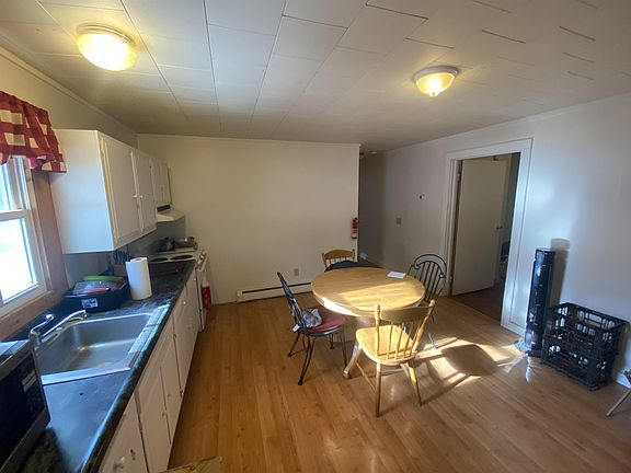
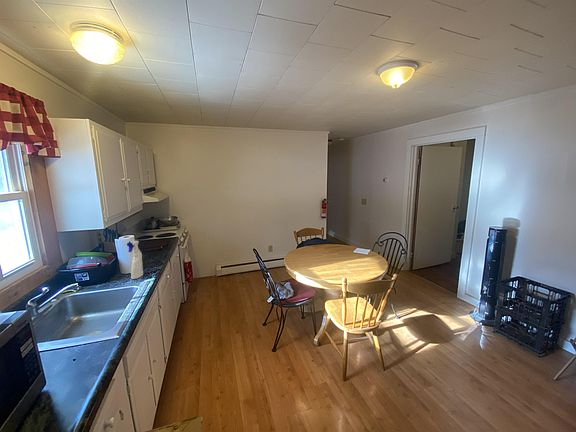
+ spray bottle [126,240,144,280]
